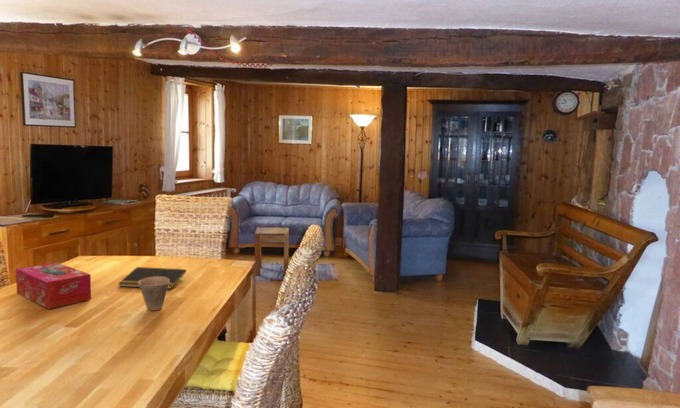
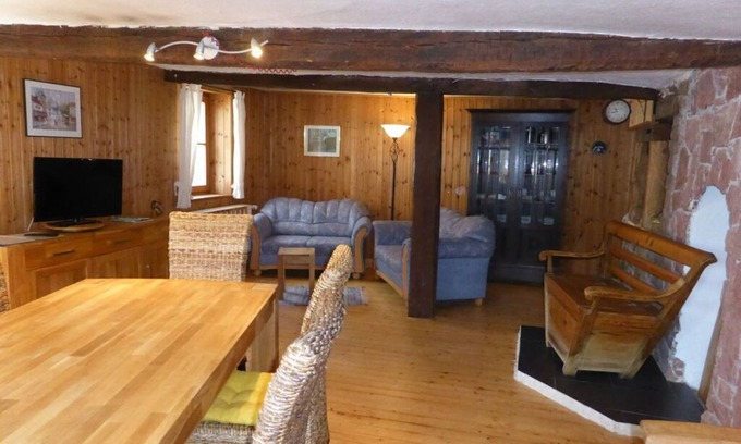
- notepad [117,266,187,290]
- tissue box [15,262,92,310]
- cup [139,277,169,312]
